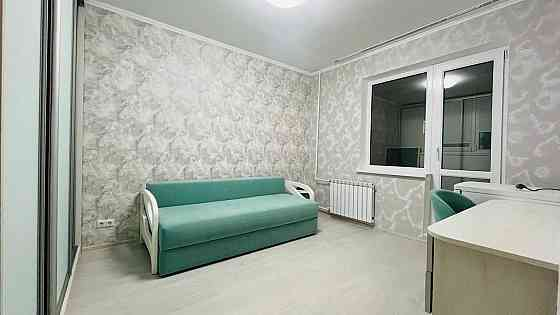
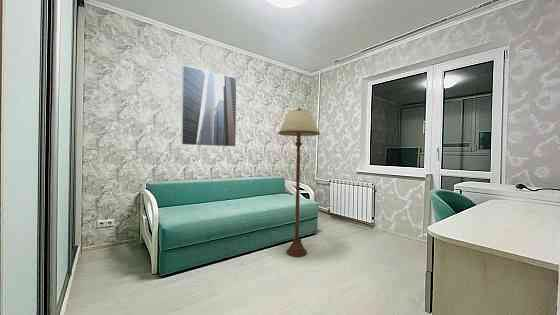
+ floor lamp [278,107,321,258]
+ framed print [180,65,238,148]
